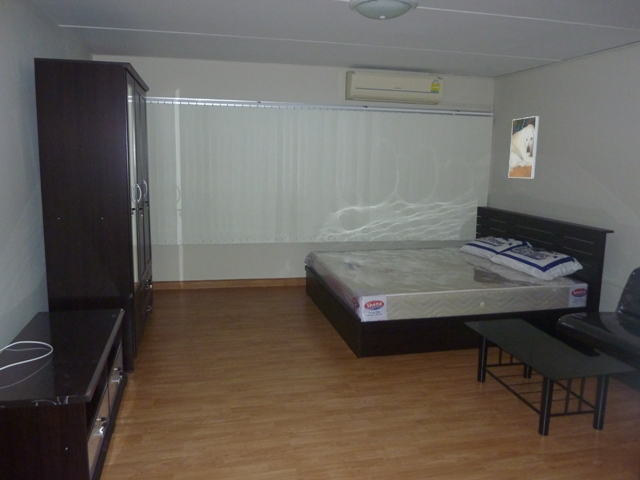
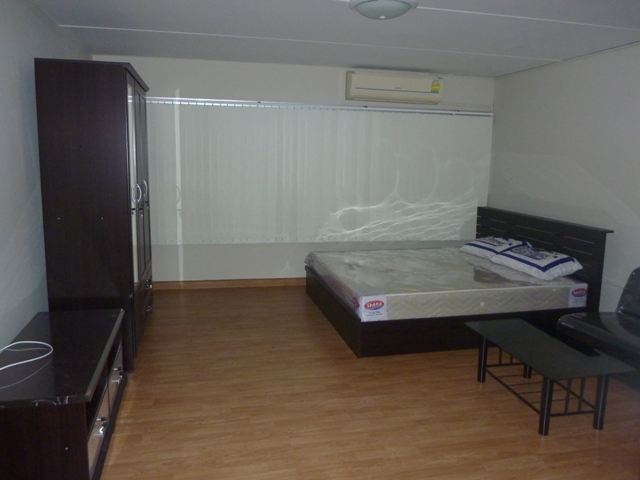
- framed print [508,115,540,179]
